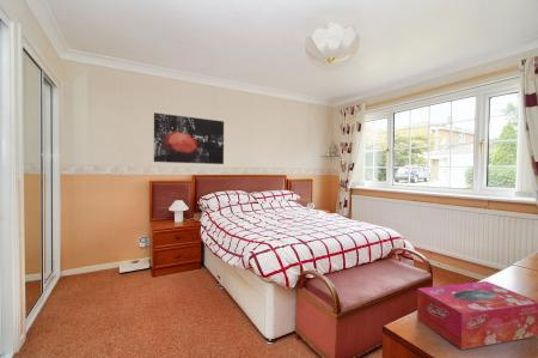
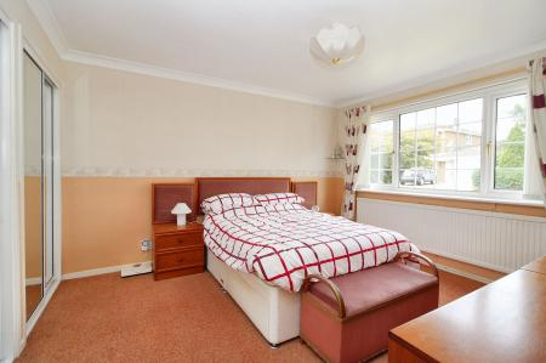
- tissue box [416,280,538,351]
- wall art [153,111,225,165]
